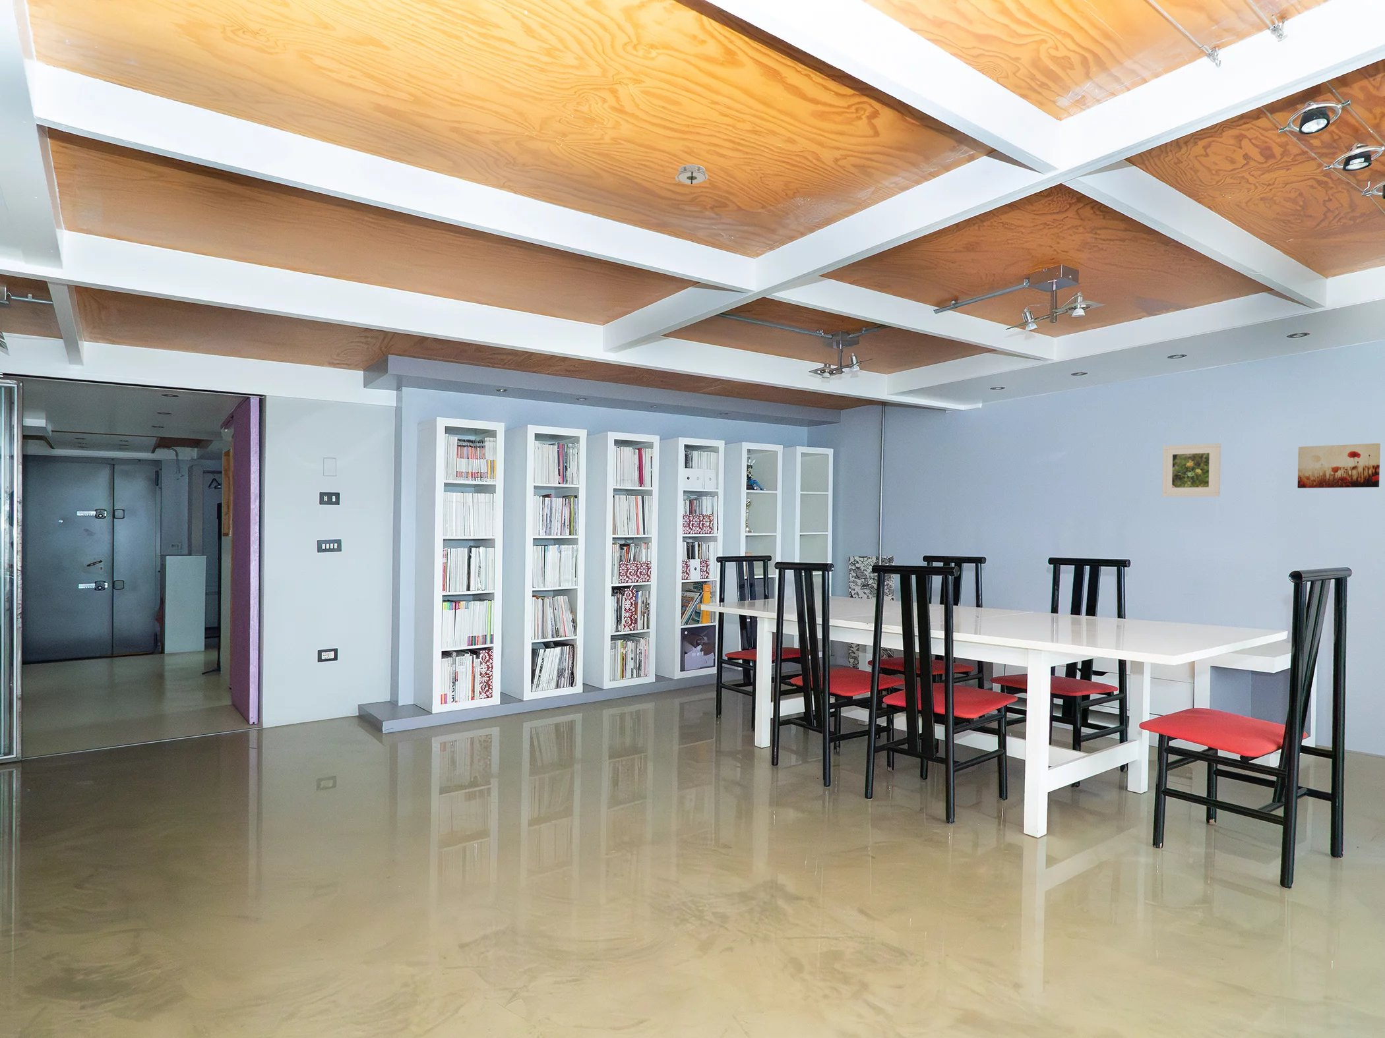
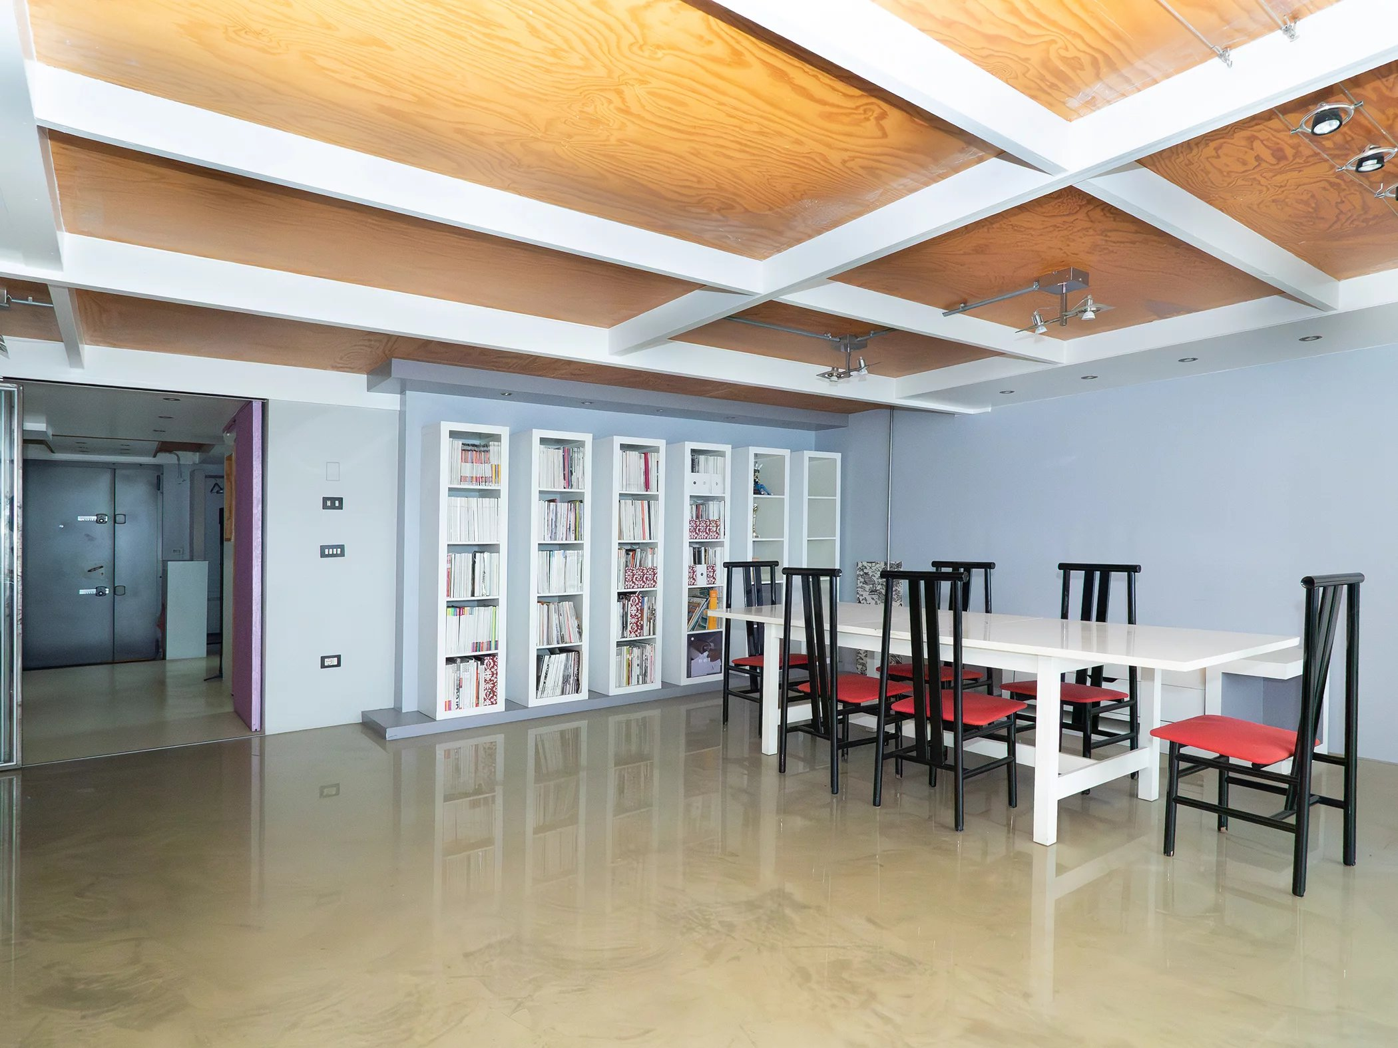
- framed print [1161,443,1221,497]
- wall art [1297,443,1381,488]
- smoke detector [674,165,709,185]
